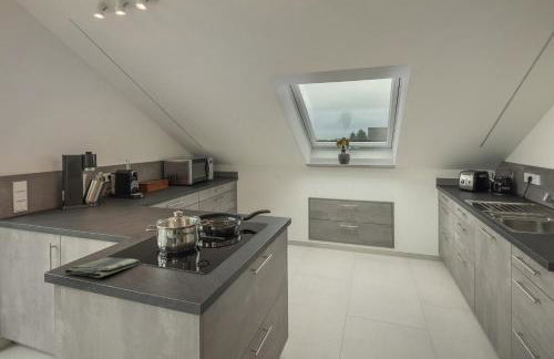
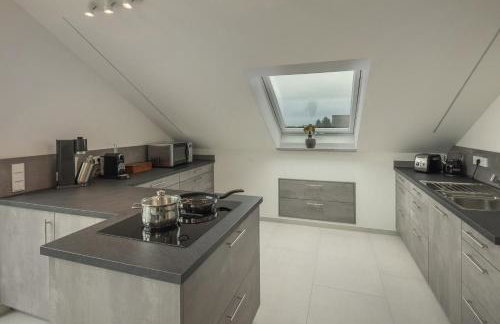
- dish towel [63,257,141,279]
